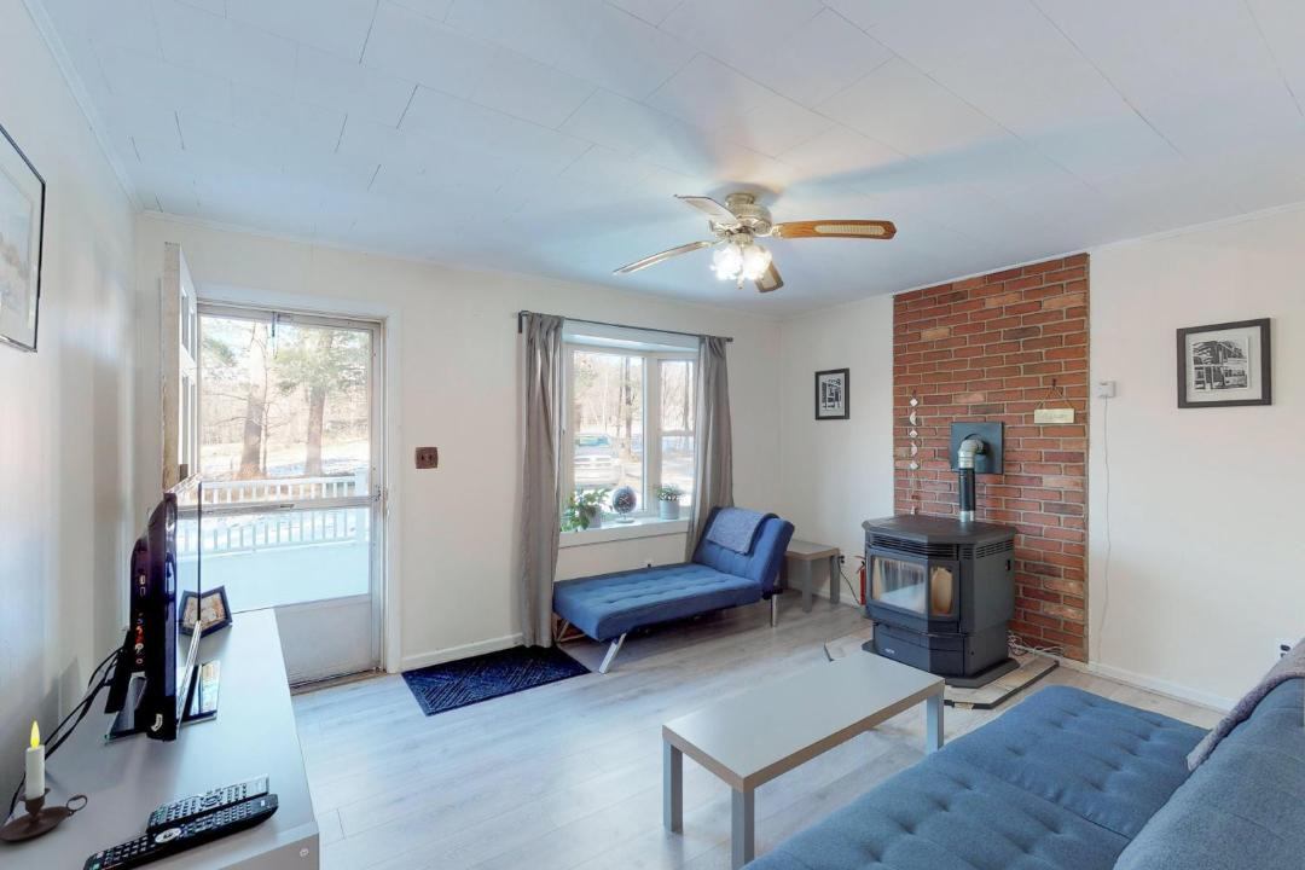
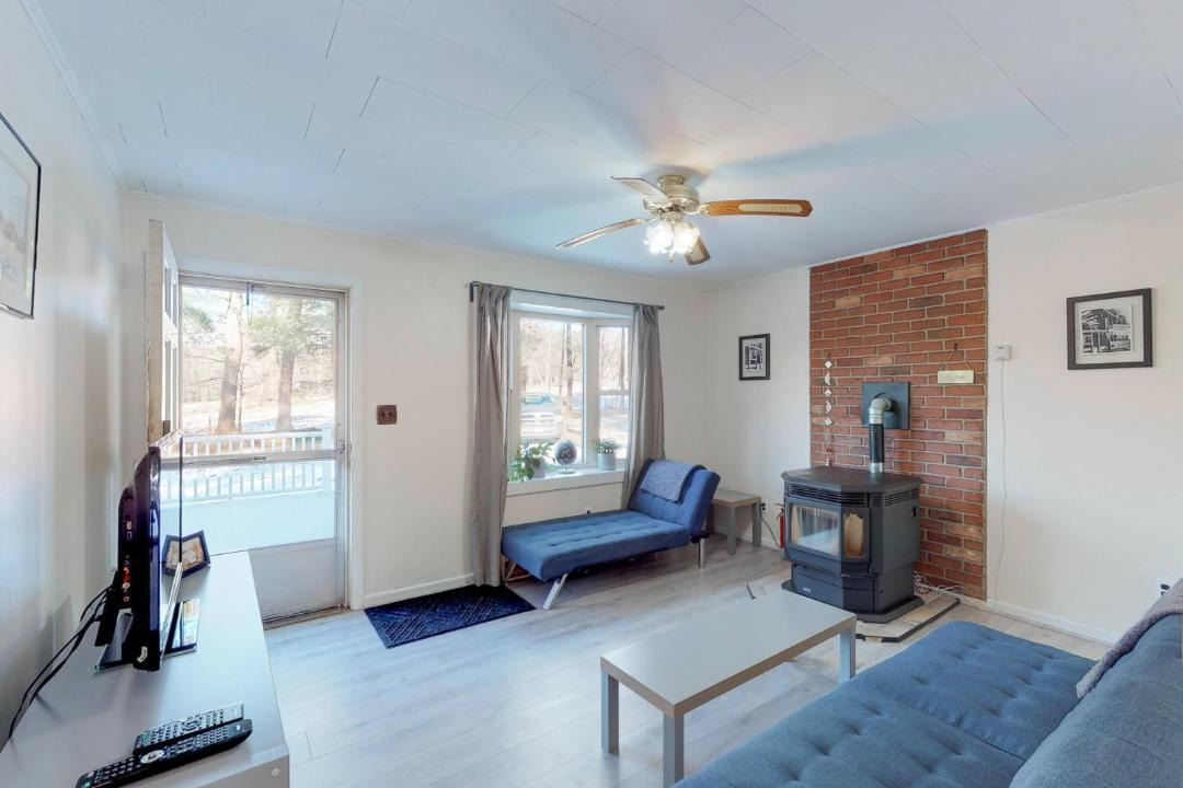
- candle [0,720,88,842]
